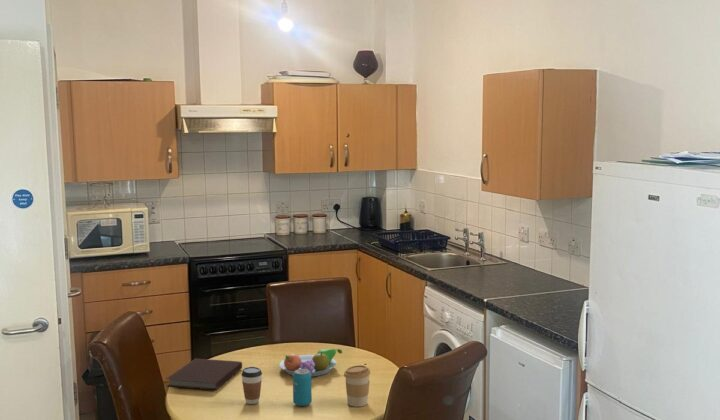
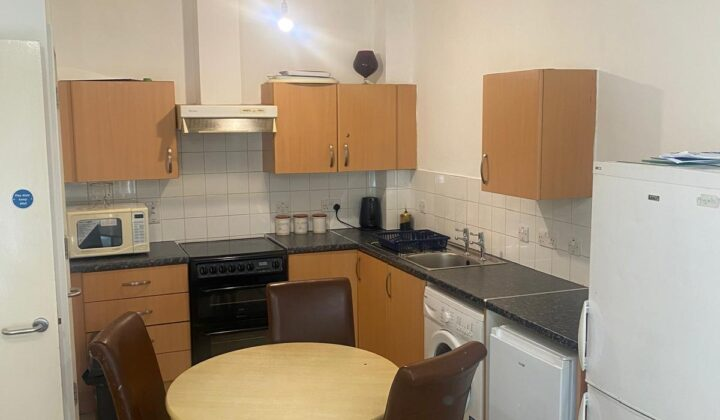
- coffee cup [343,364,371,408]
- coffee cup [240,366,263,405]
- fruit bowl [279,347,343,377]
- notebook [165,357,243,391]
- beverage can [292,369,313,407]
